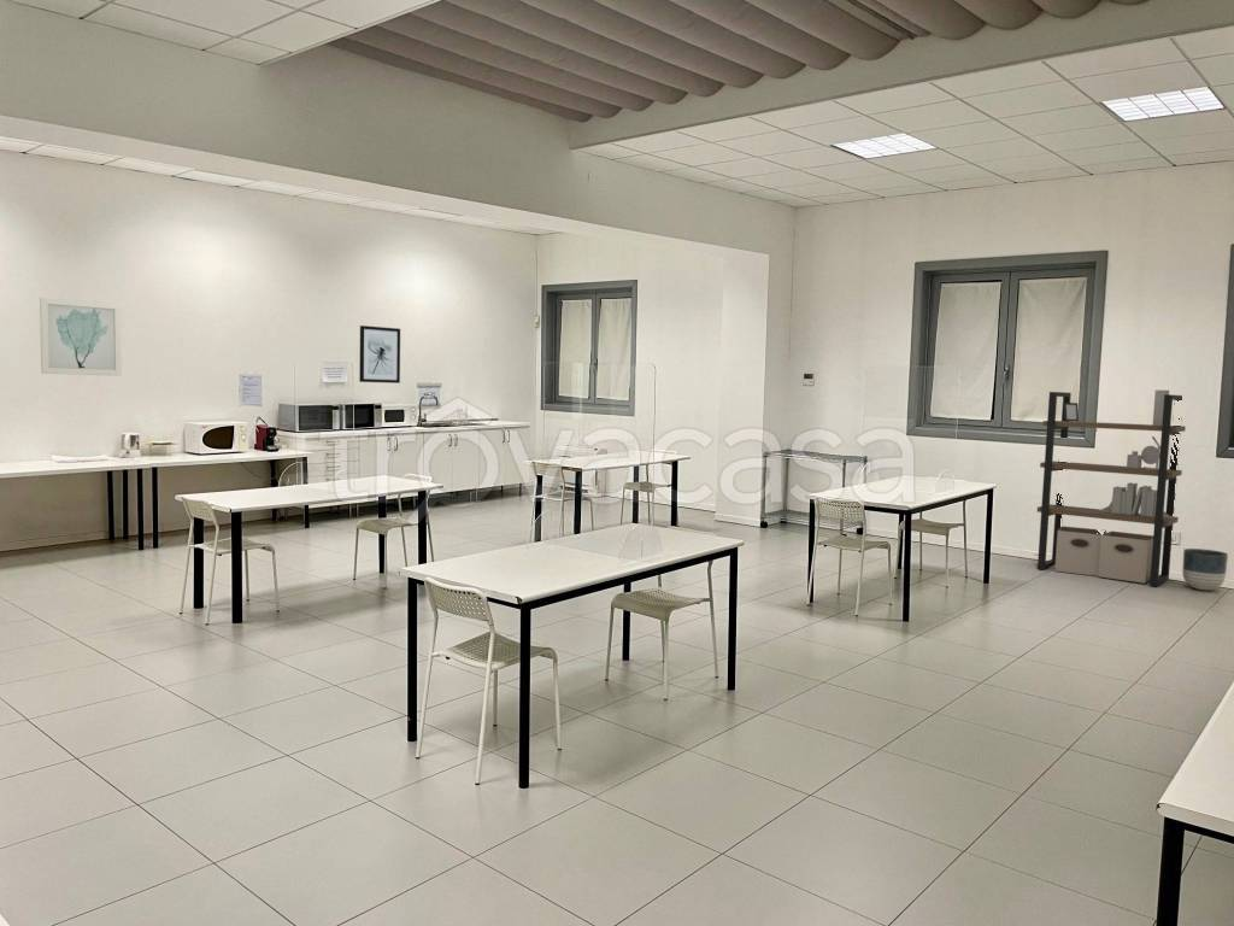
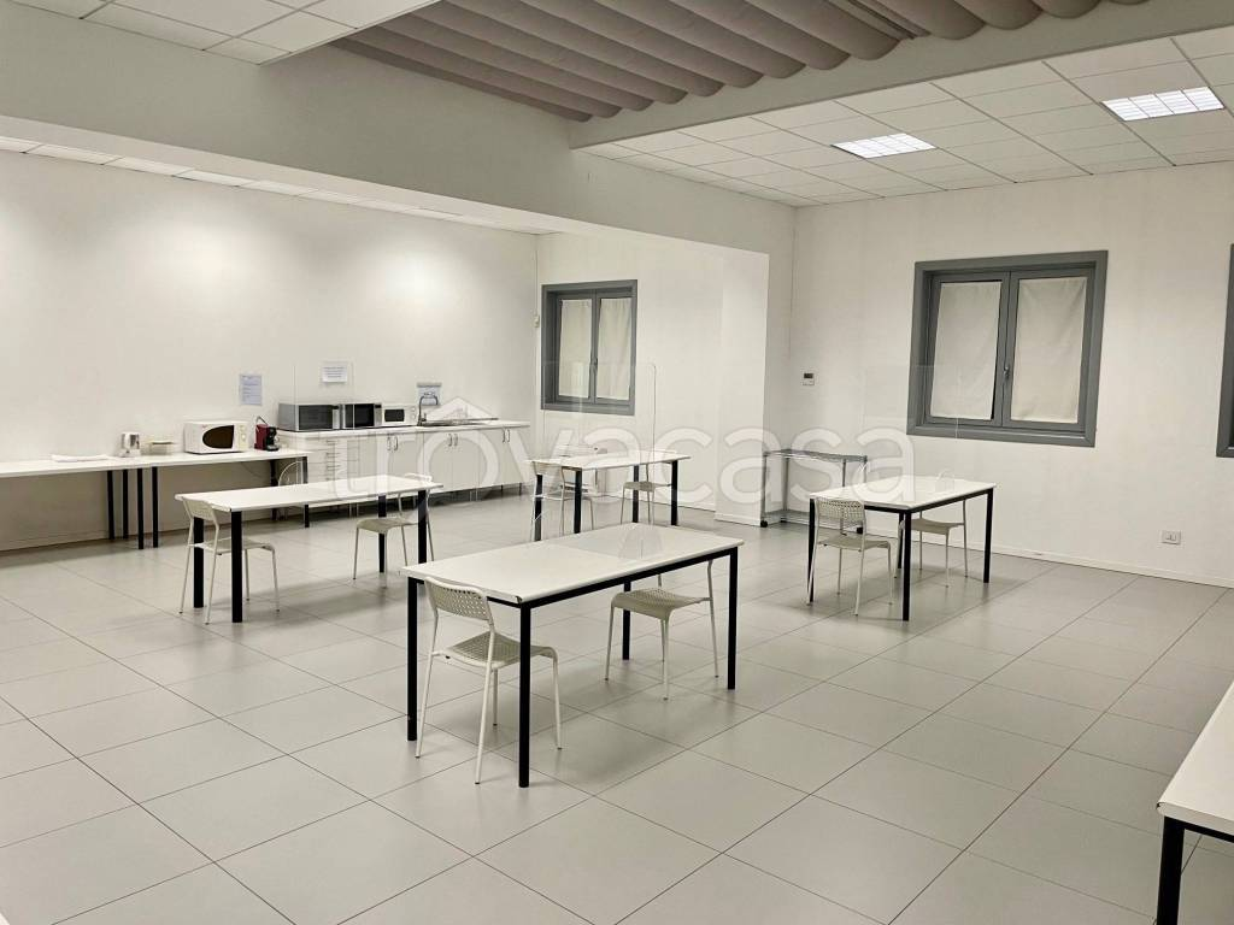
- wall art [39,297,123,377]
- planter [1181,547,1229,591]
- shelving unit [1036,388,1187,587]
- wall art [358,324,401,385]
